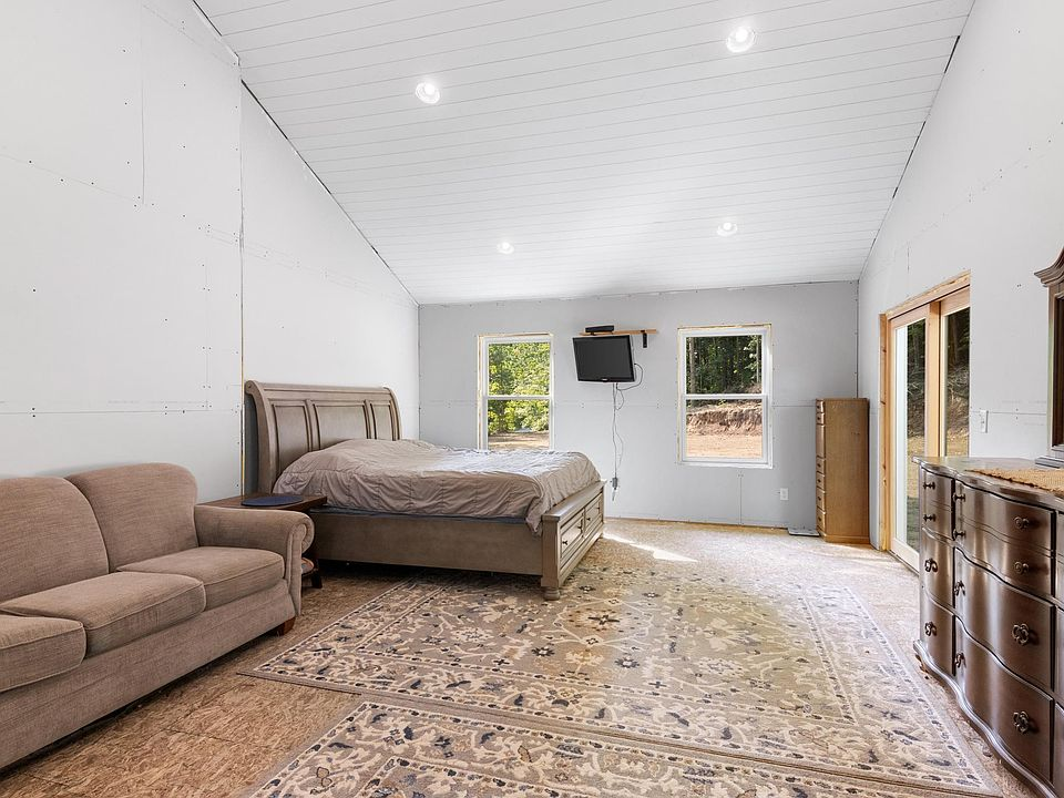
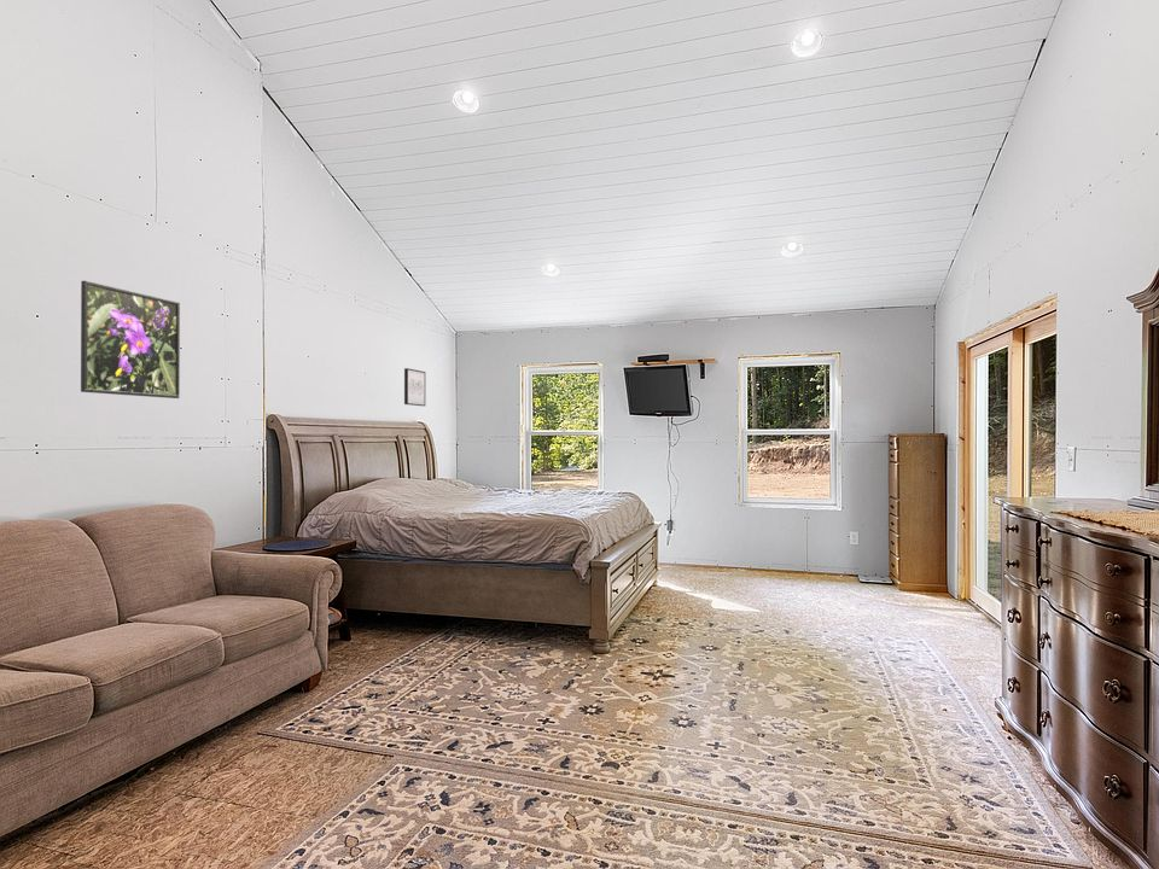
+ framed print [80,280,181,399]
+ wall art [403,367,426,407]
